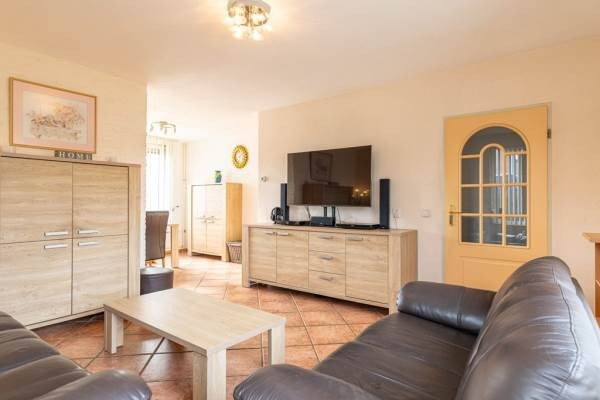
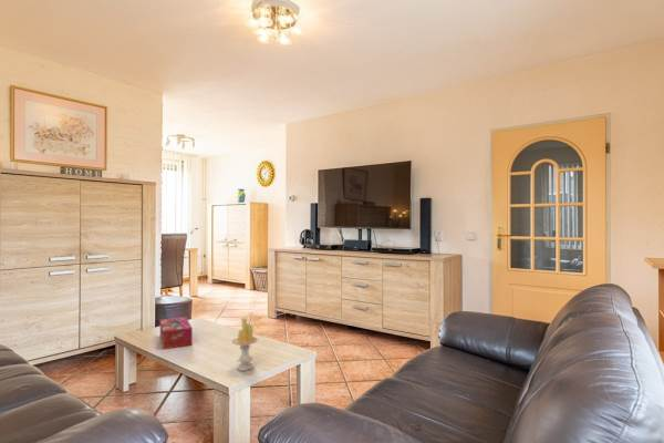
+ tissue box [159,316,194,350]
+ candle [230,317,260,372]
